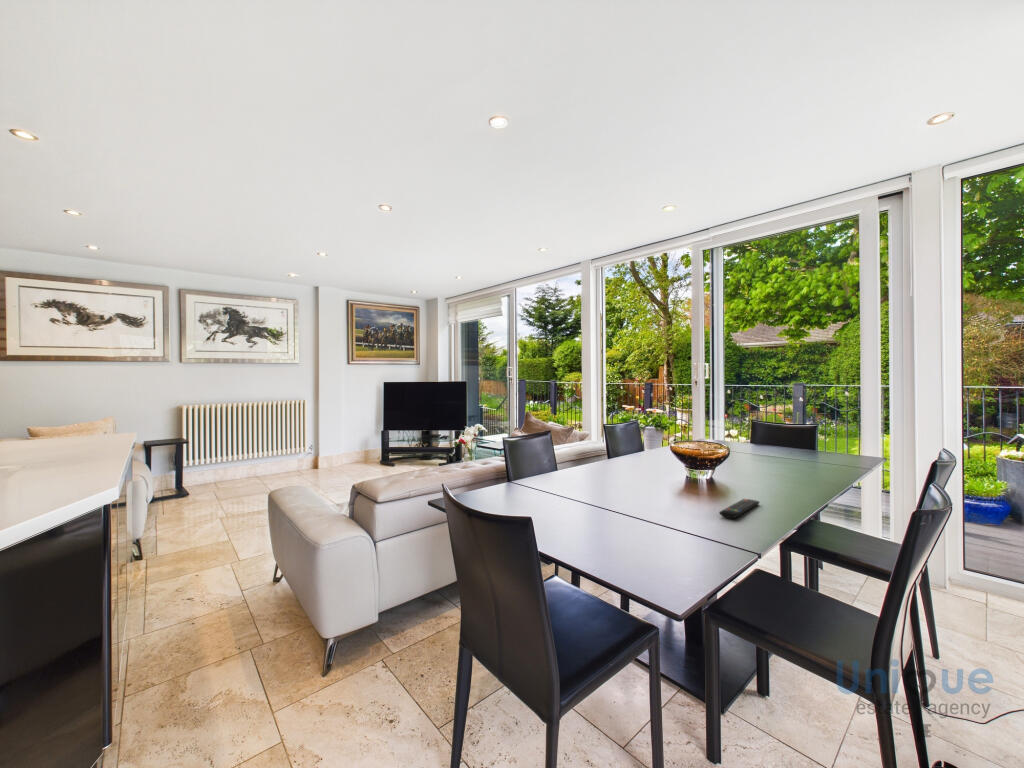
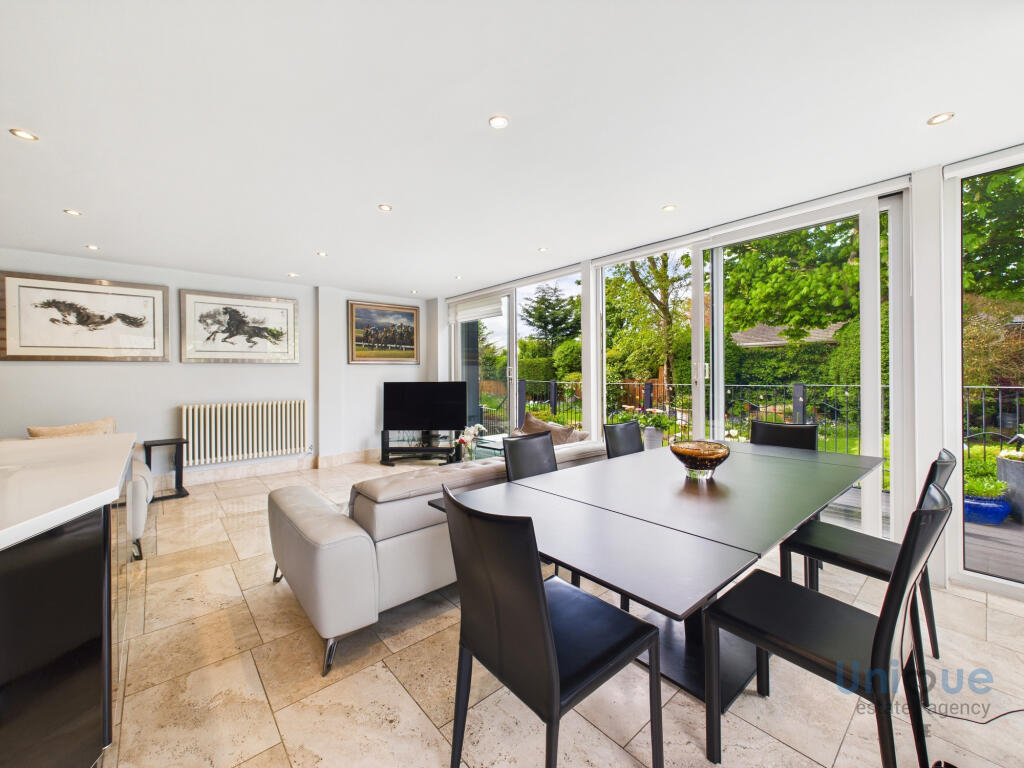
- remote control [718,498,760,519]
